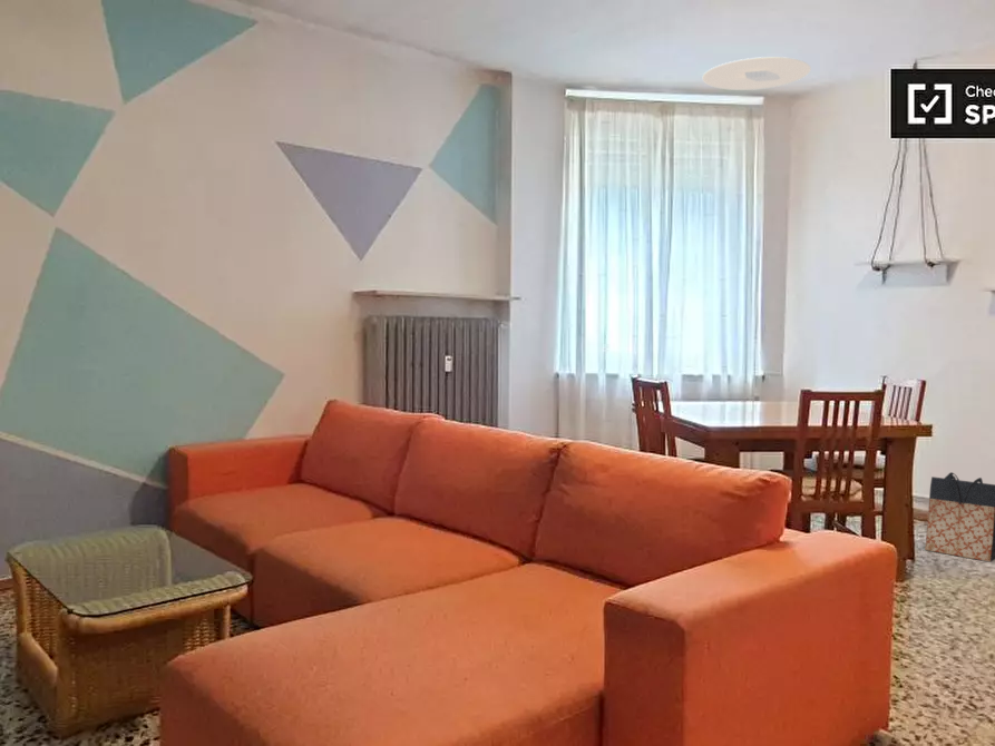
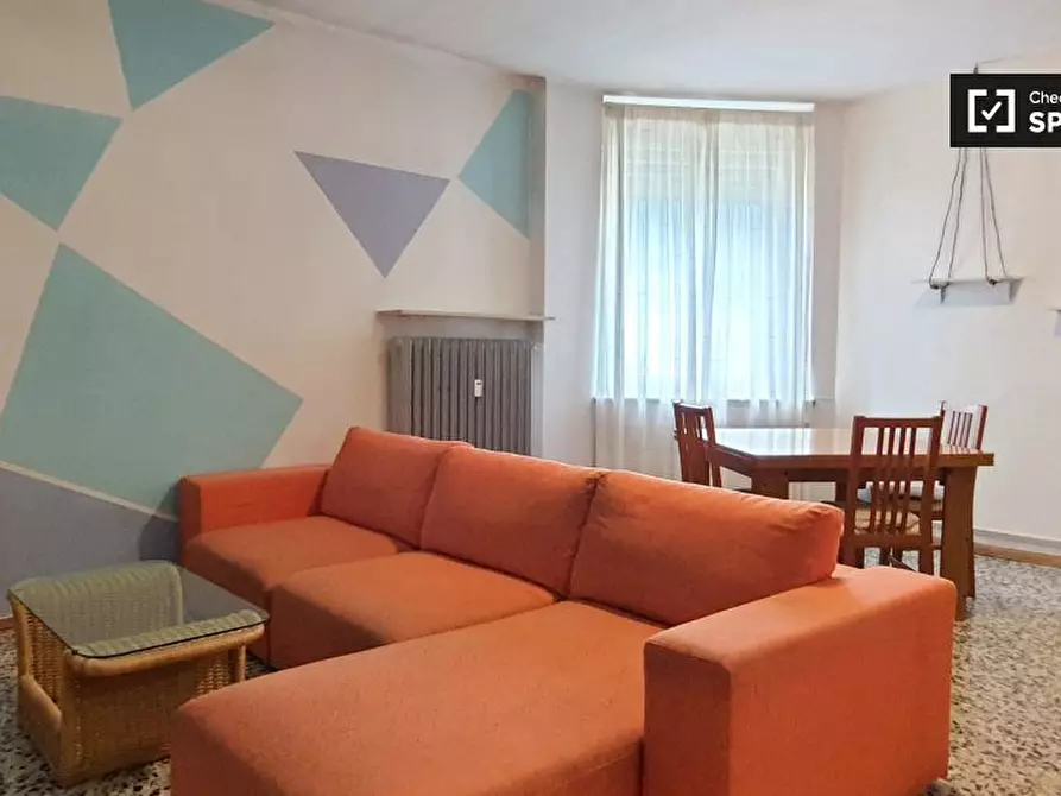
- bag [924,471,995,563]
- ceiling light [702,56,812,91]
